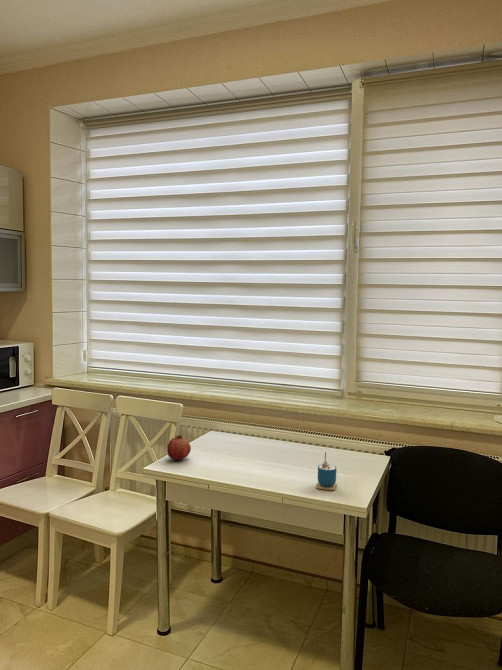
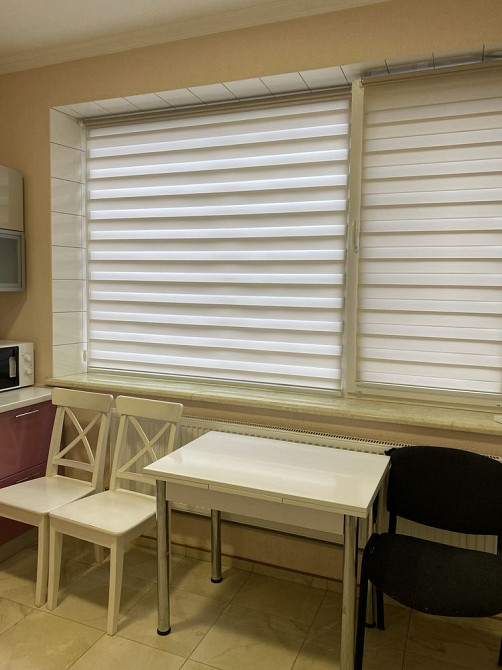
- cup [315,451,338,491]
- fruit [166,434,192,460]
